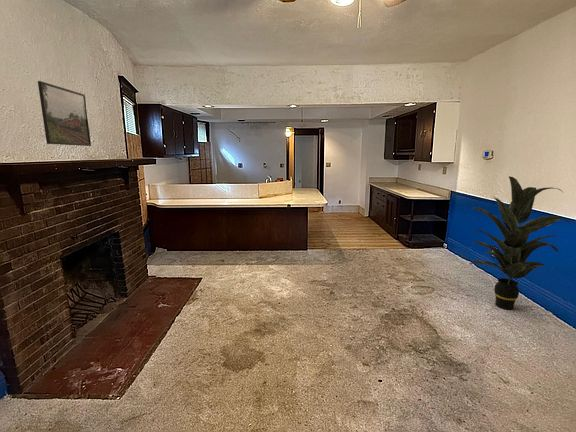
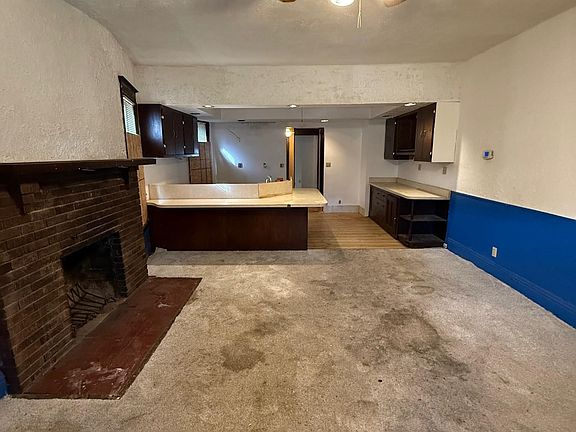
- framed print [37,80,92,147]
- indoor plant [469,175,576,311]
